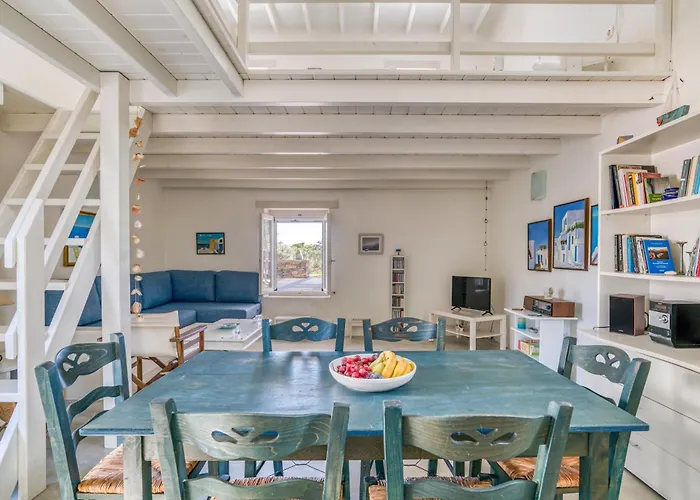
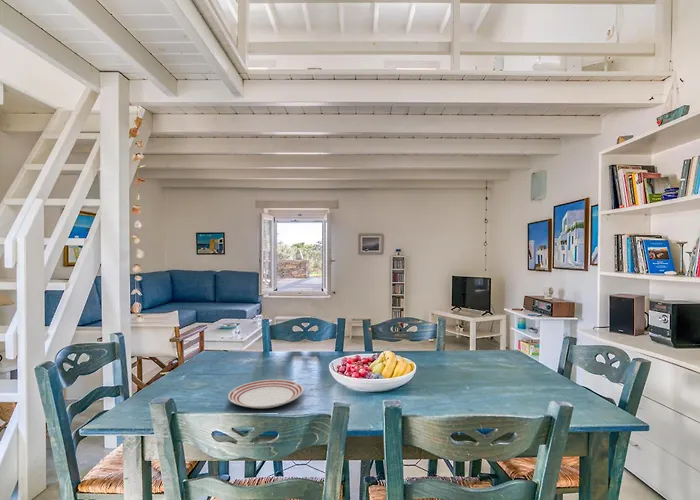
+ dinner plate [227,379,304,410]
